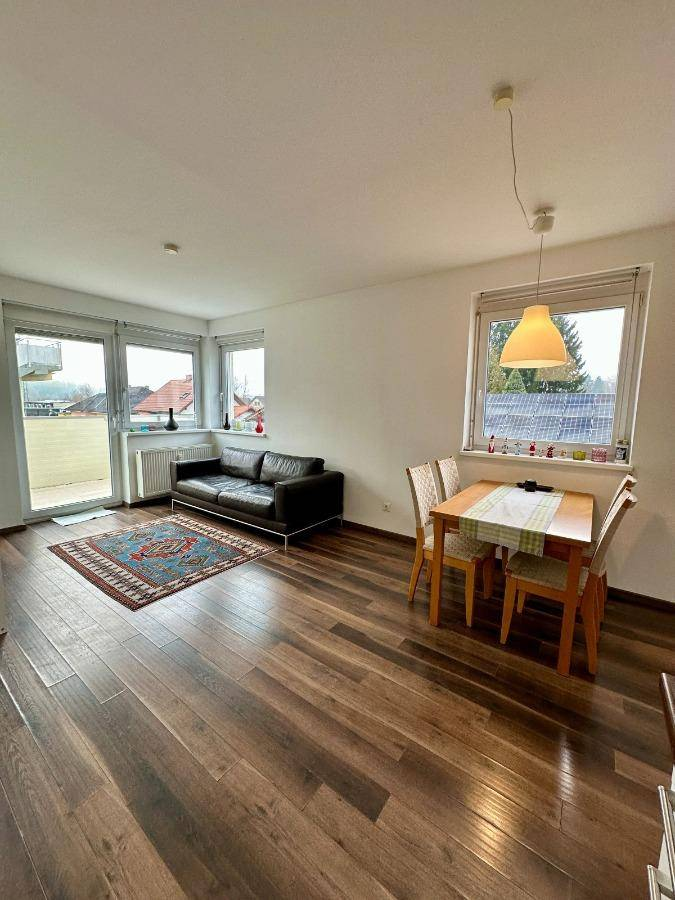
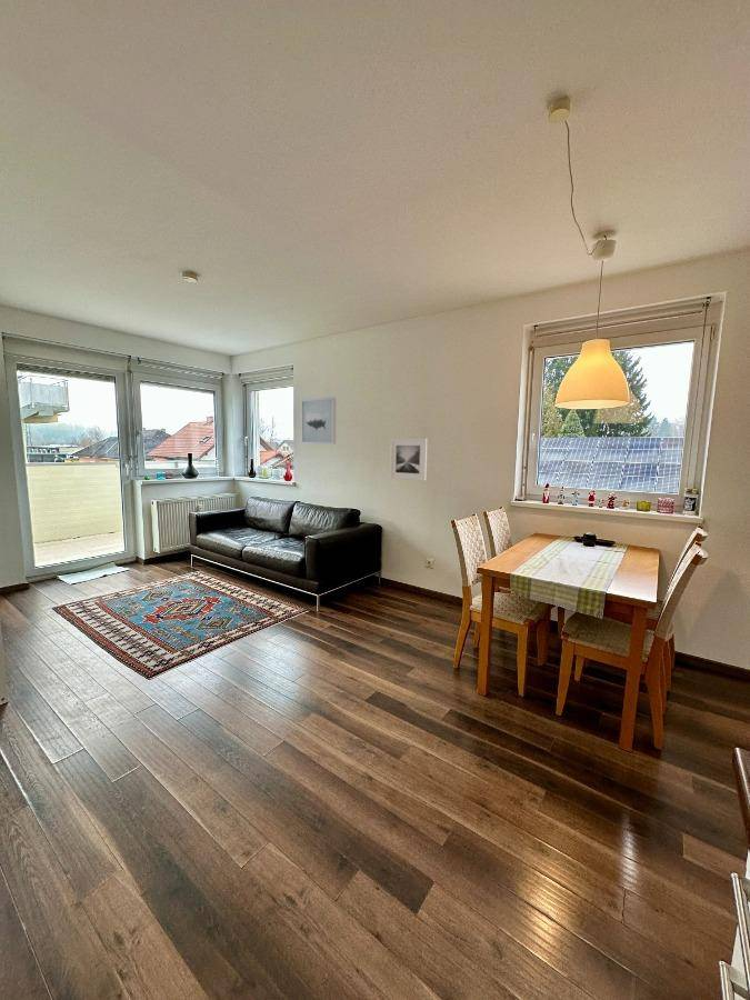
+ wall art [300,396,337,444]
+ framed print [389,438,428,482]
